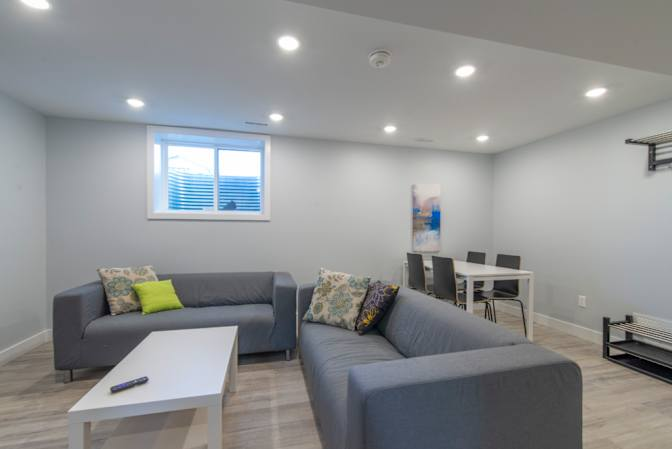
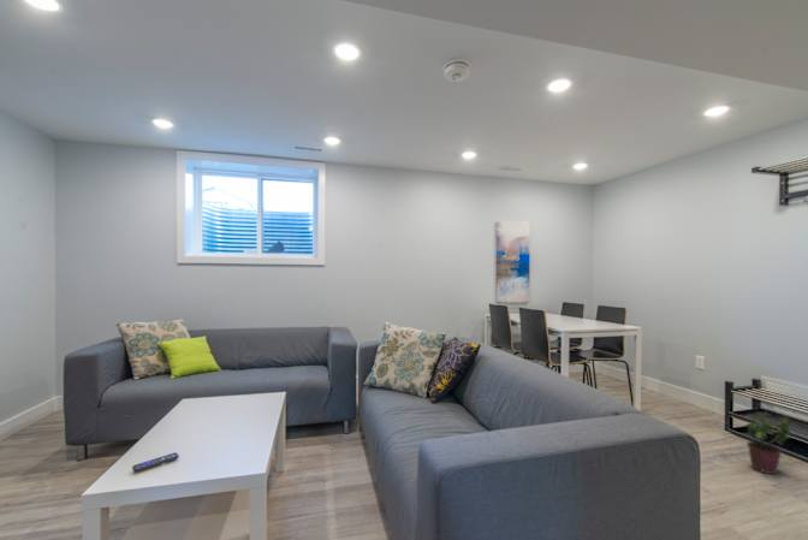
+ potted plant [744,410,797,475]
